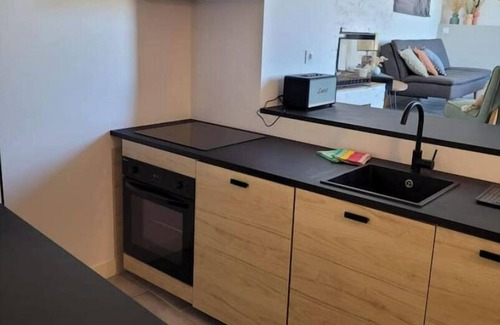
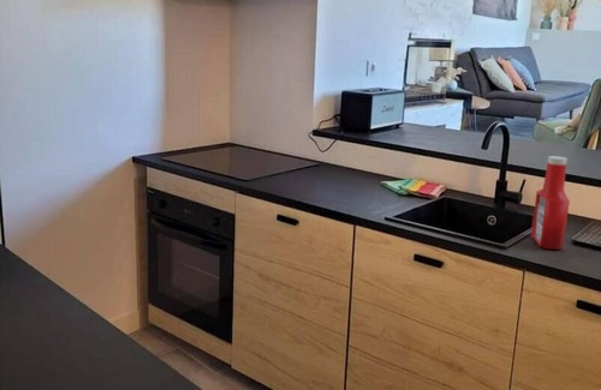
+ soap bottle [530,155,571,251]
